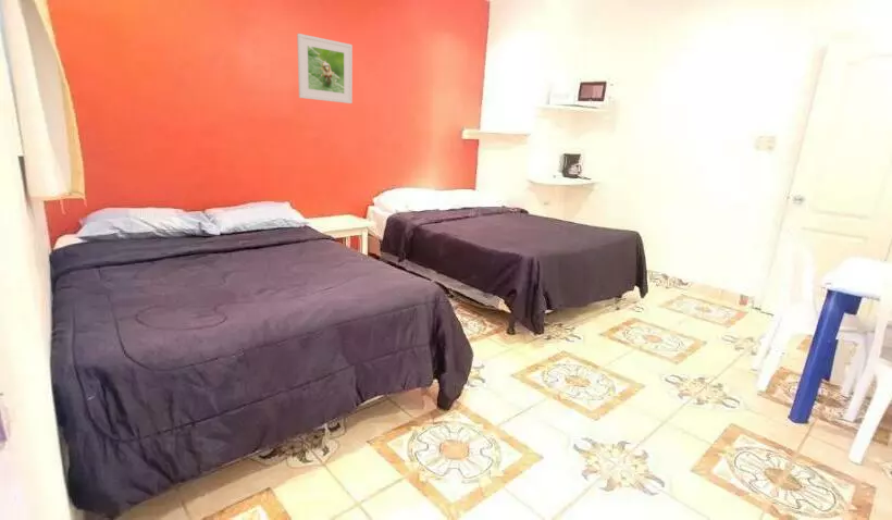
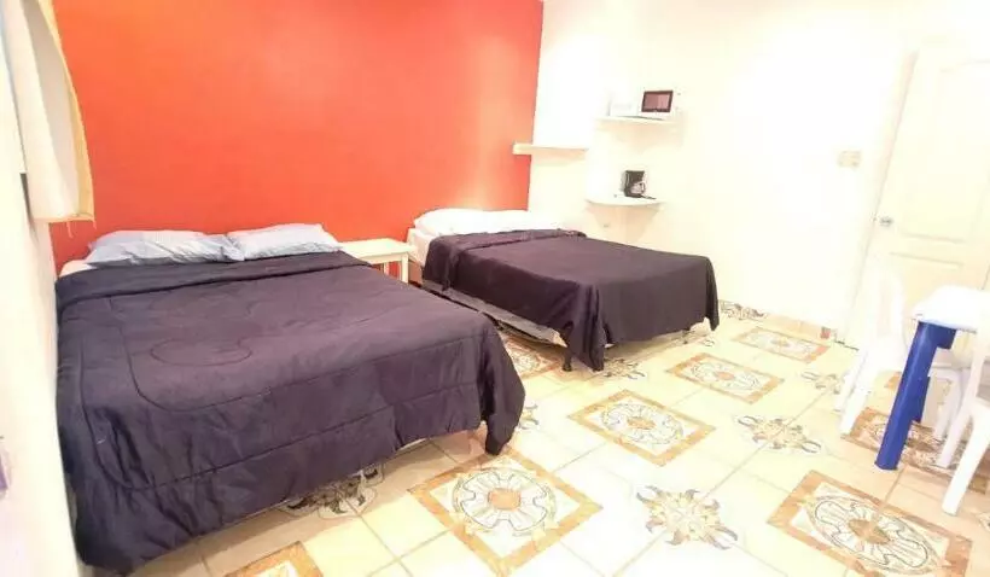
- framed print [296,33,354,104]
